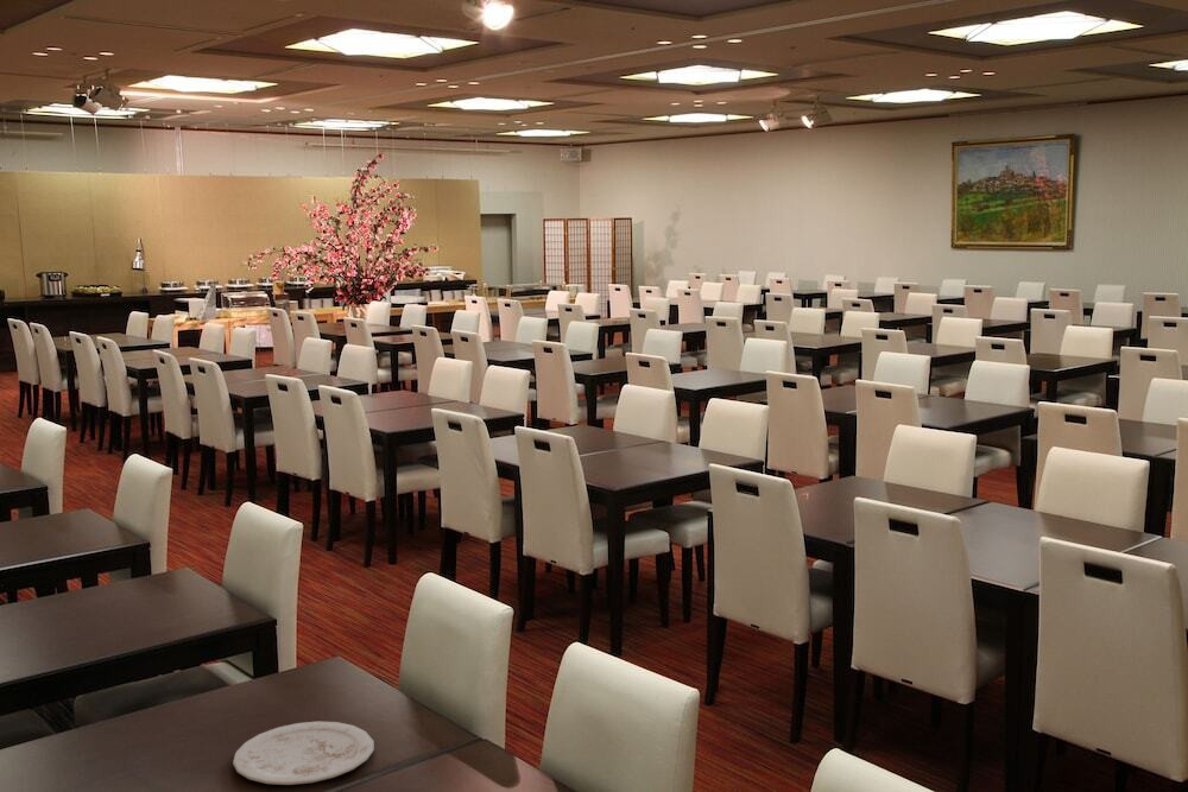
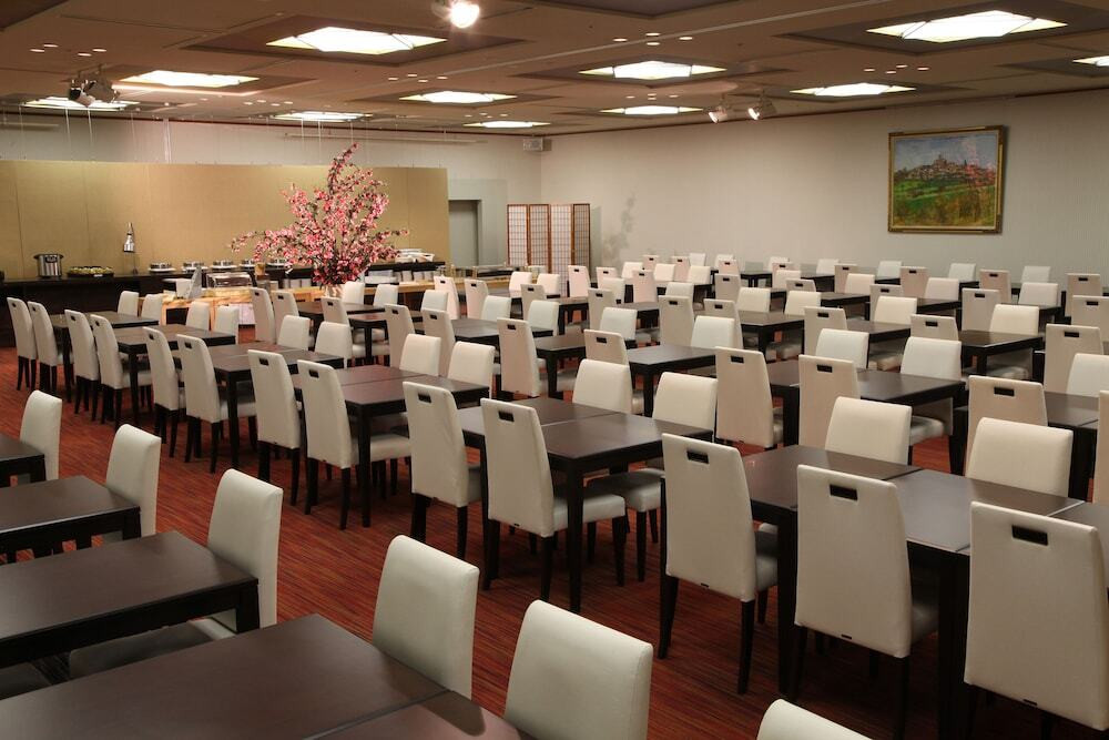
- plate [232,721,375,786]
